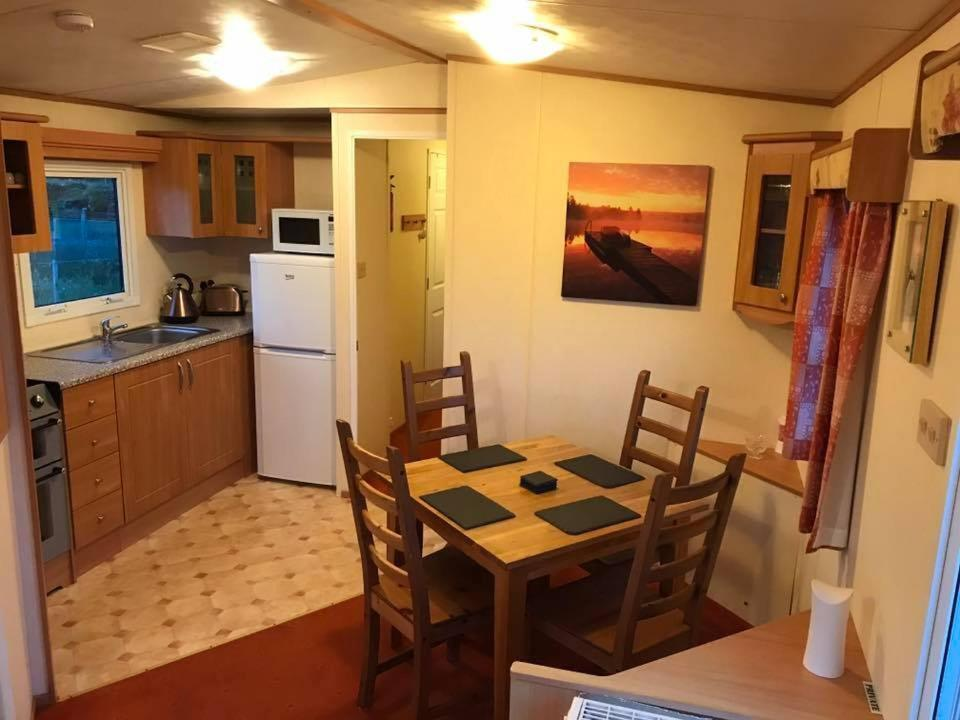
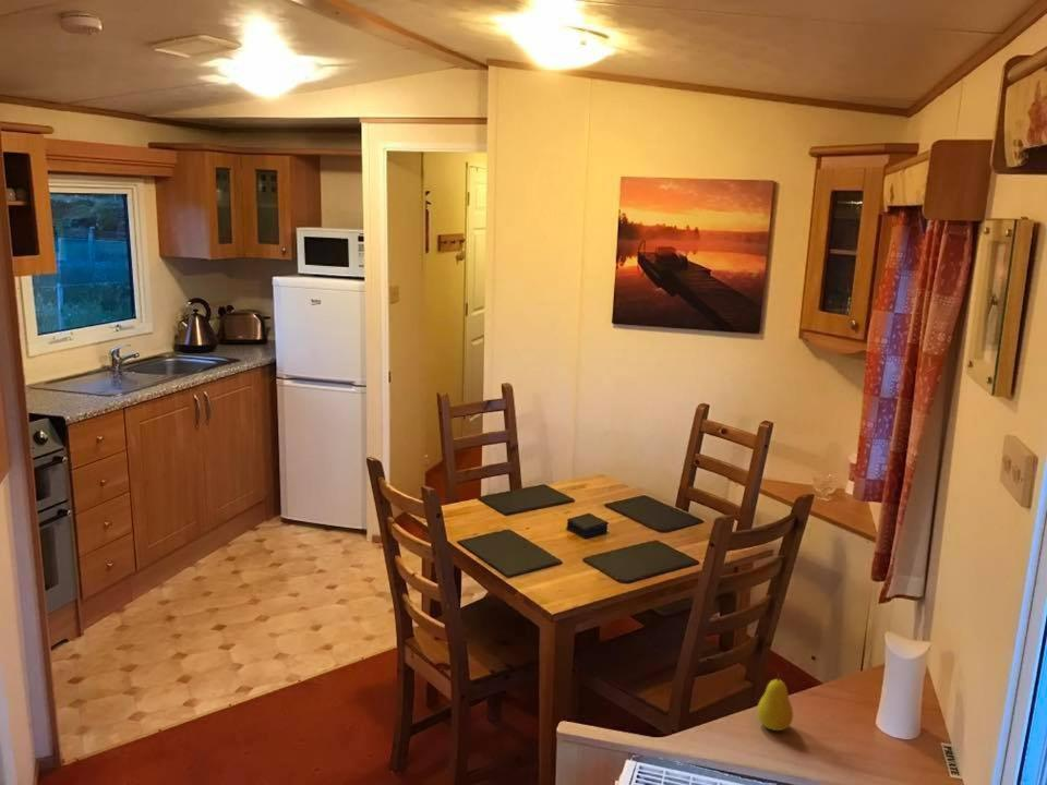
+ fruit [756,672,794,732]
